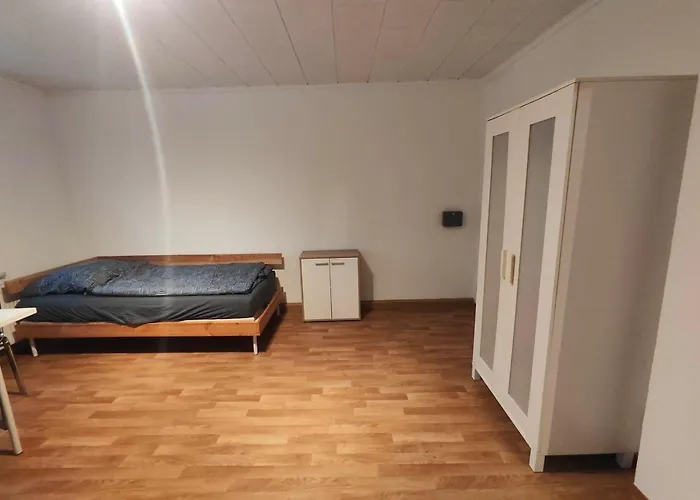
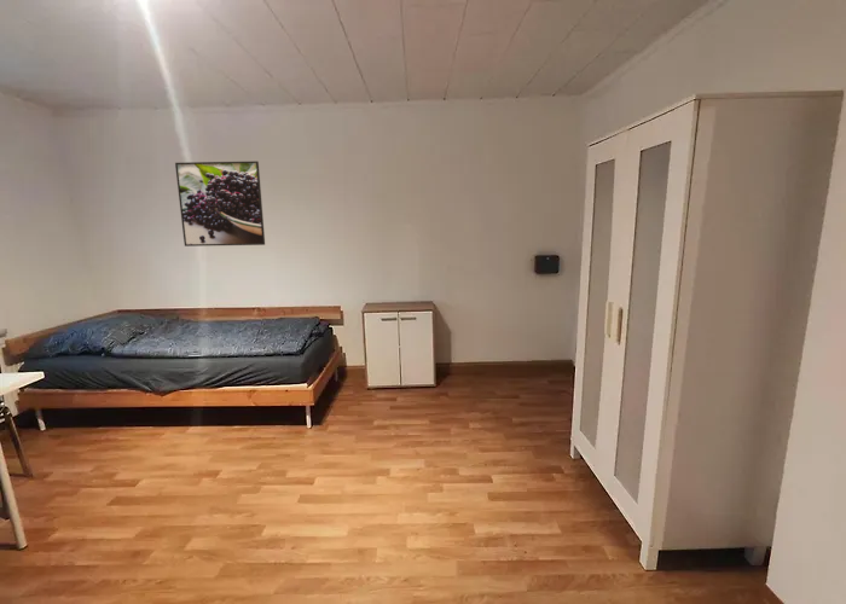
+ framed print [174,159,266,248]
